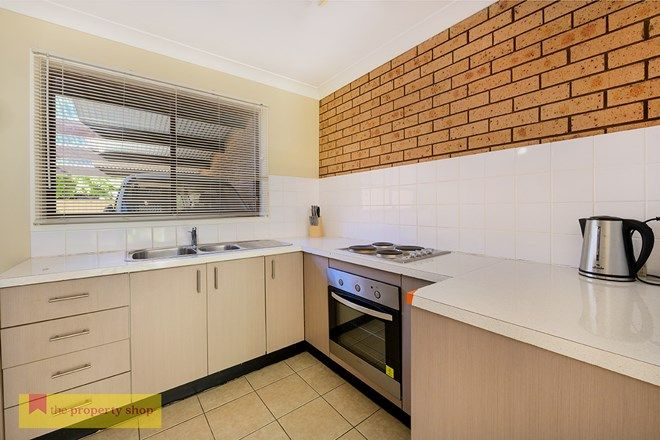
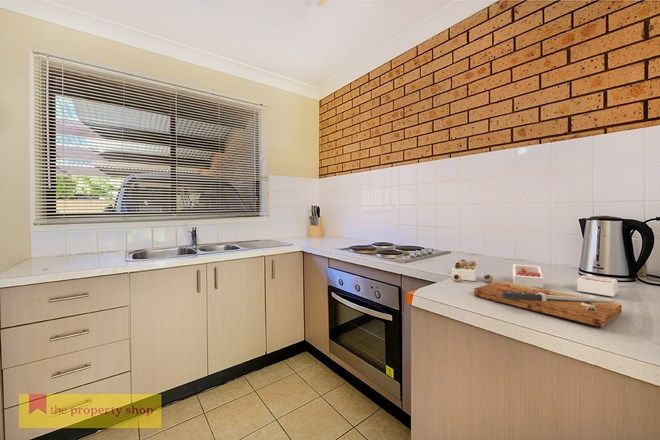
+ cutting board [451,259,623,328]
